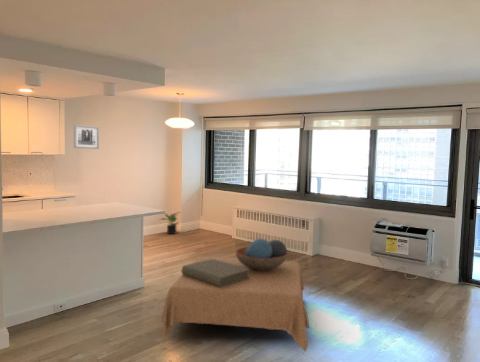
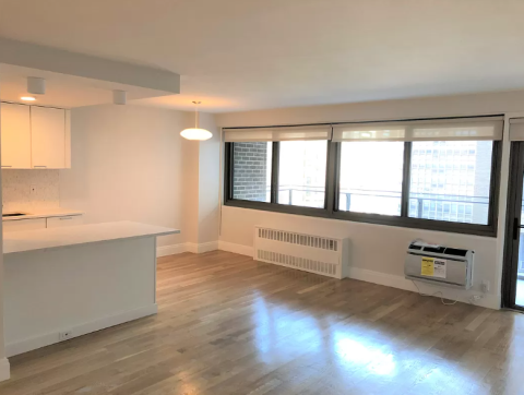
- potted plant [159,211,181,235]
- coffee table [160,238,311,352]
- wall art [73,124,100,150]
